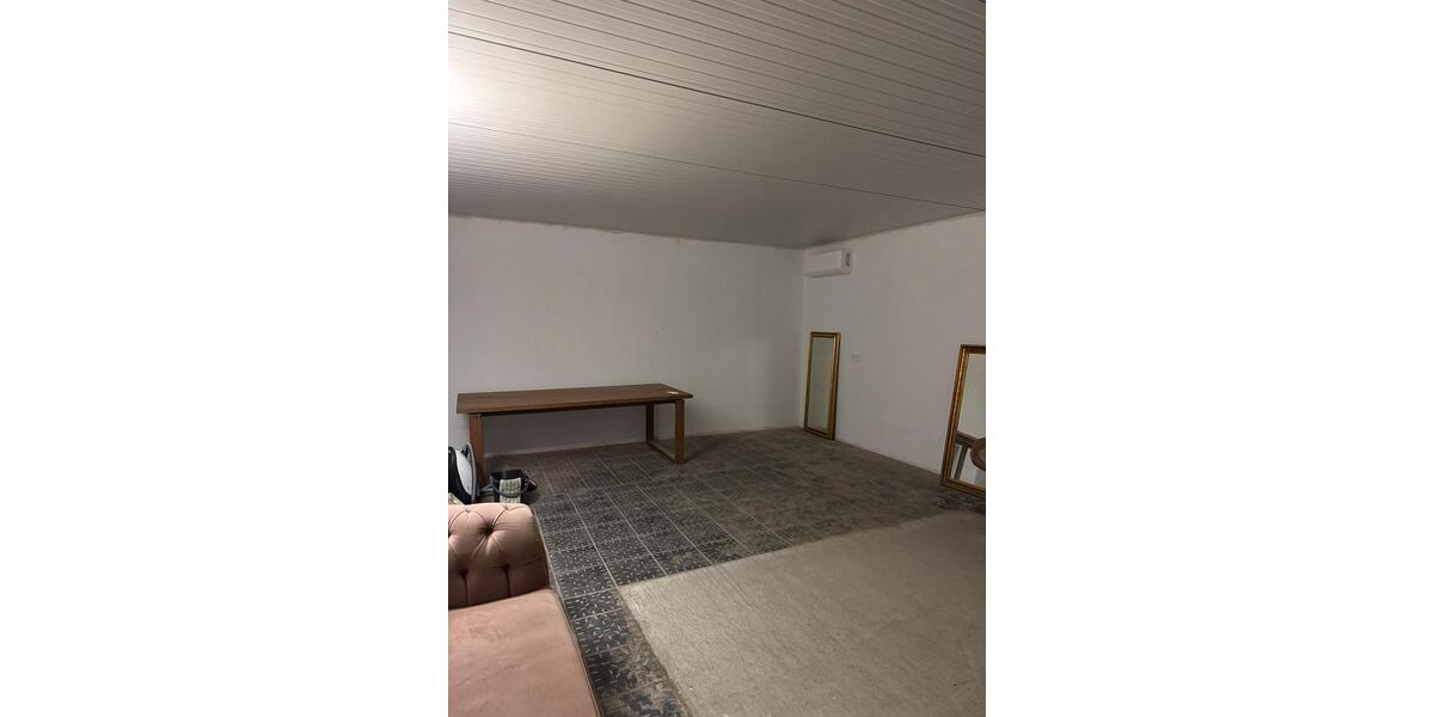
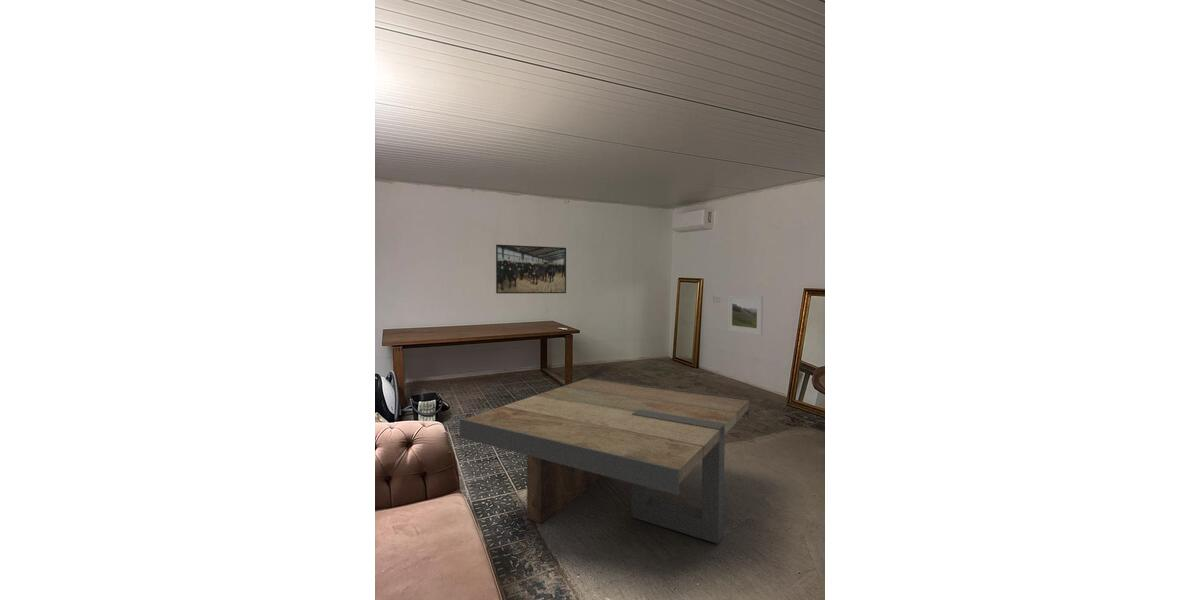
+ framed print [495,244,567,294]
+ coffee table [459,377,750,545]
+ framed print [727,294,764,336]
